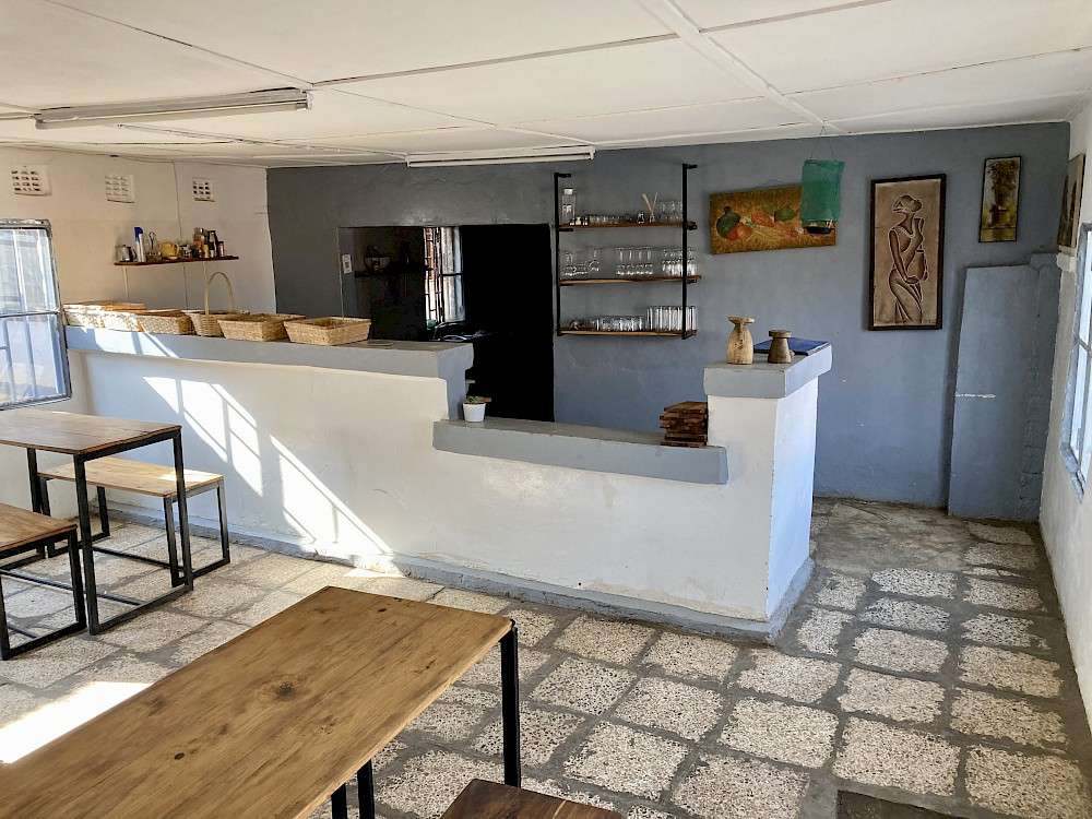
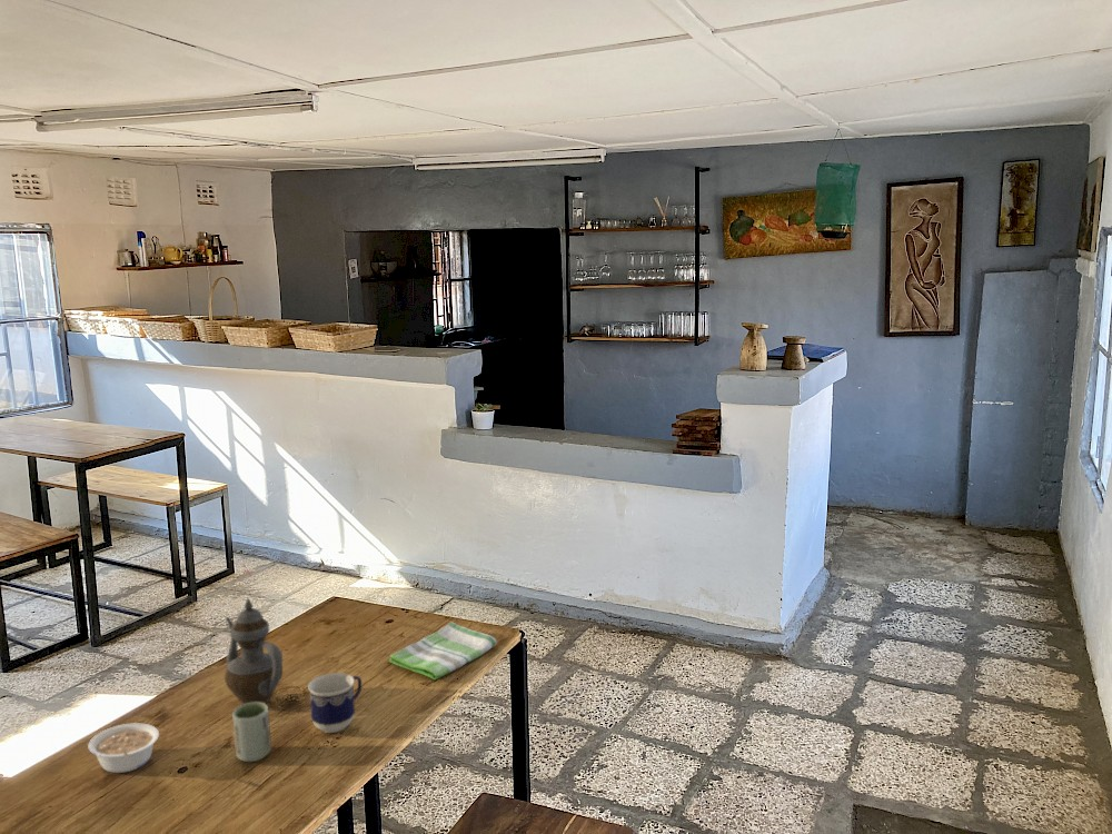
+ teapot [224,597,284,705]
+ cup [231,703,272,763]
+ dish towel [388,620,498,681]
+ legume [87,722,160,774]
+ cup [307,672,363,734]
